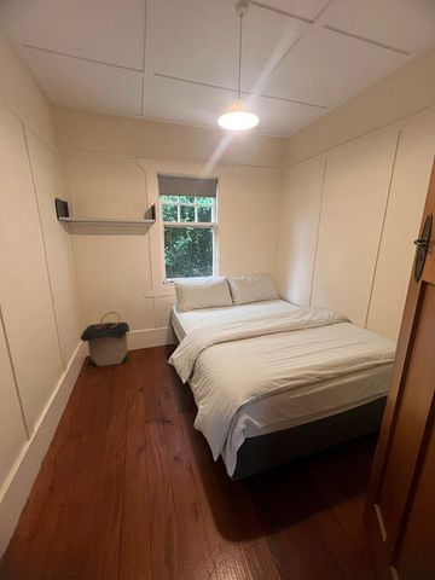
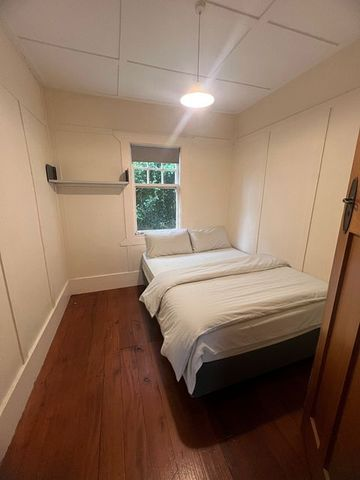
- laundry hamper [80,311,130,369]
